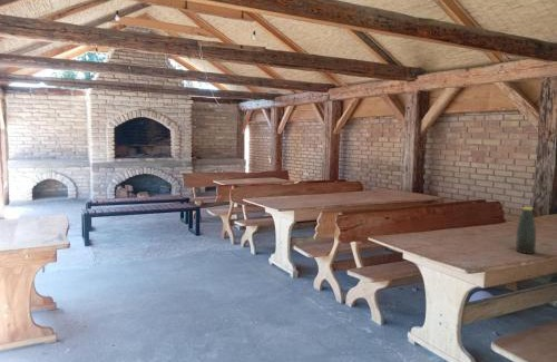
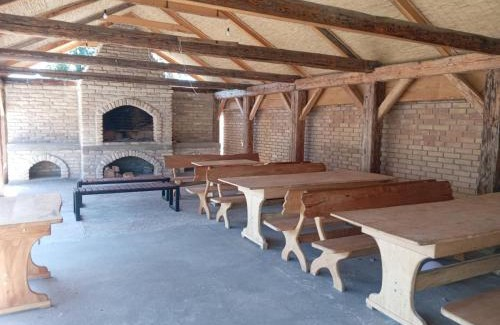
- bottle [515,206,537,255]
